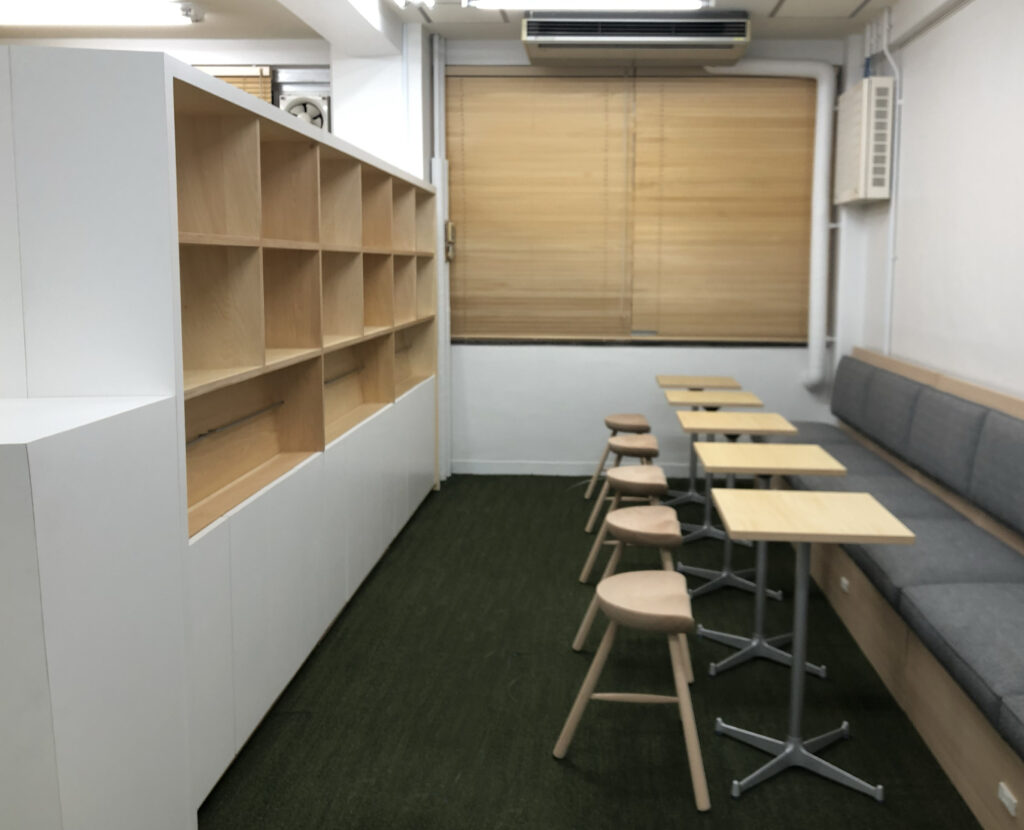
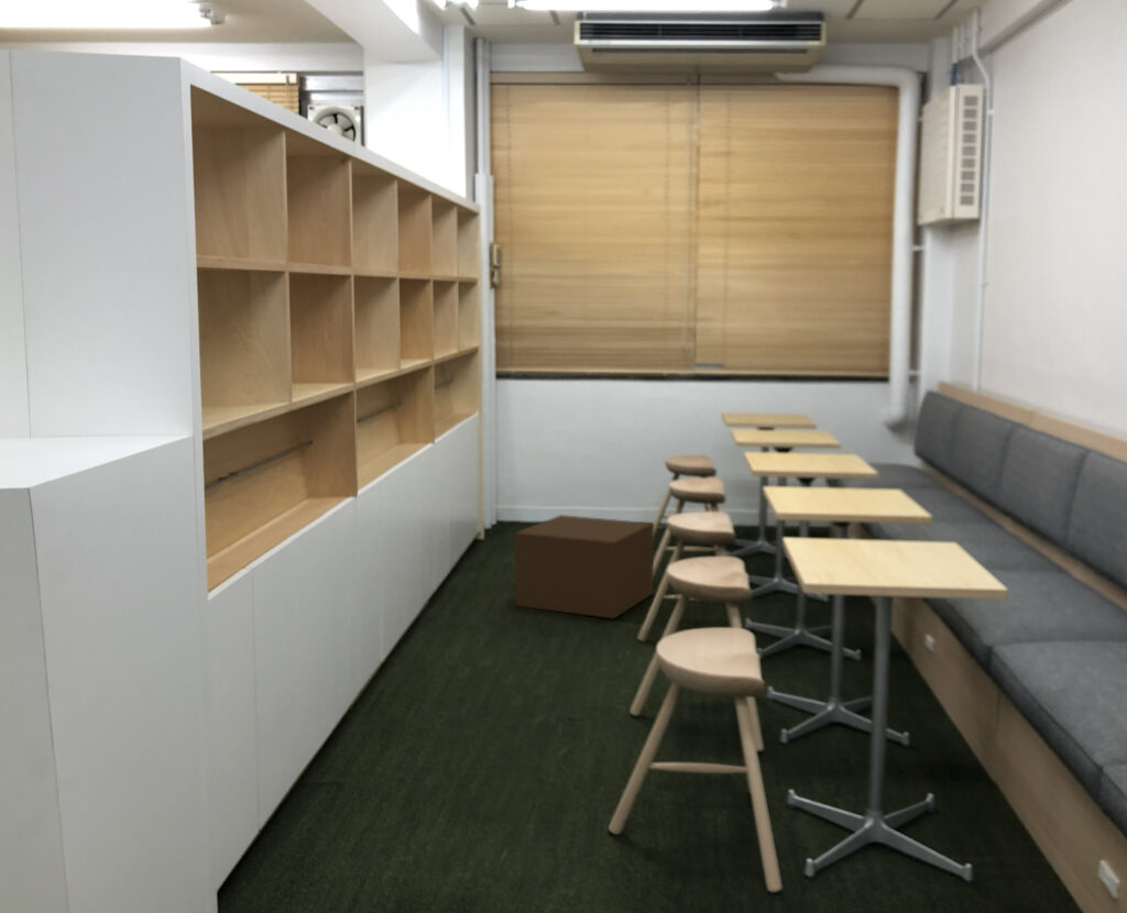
+ cardboard box [514,514,655,619]
